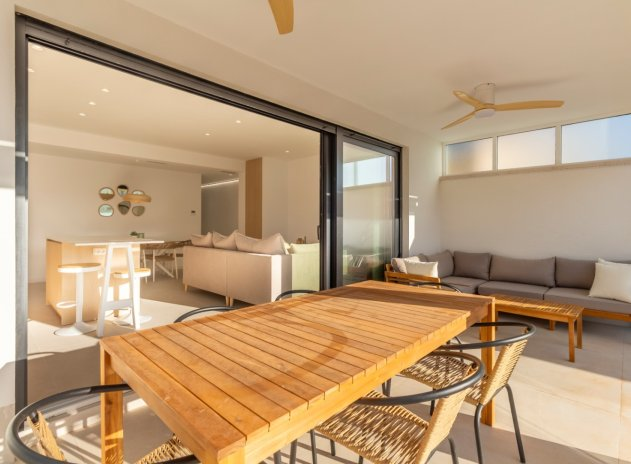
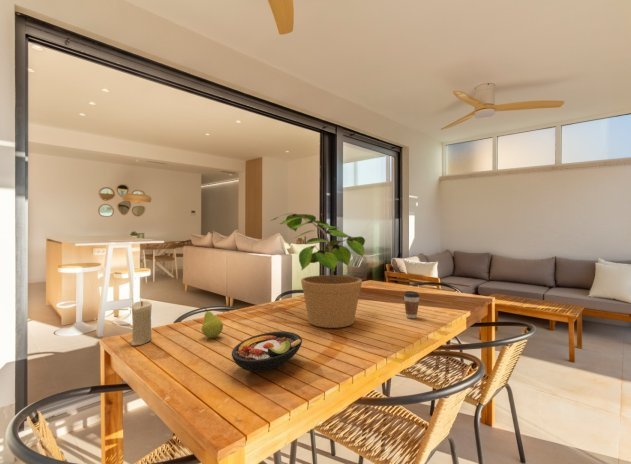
+ fruit [201,307,224,339]
+ candle [130,300,153,347]
+ coffee cup [403,290,421,319]
+ potted plant [269,212,366,329]
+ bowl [231,330,303,372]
